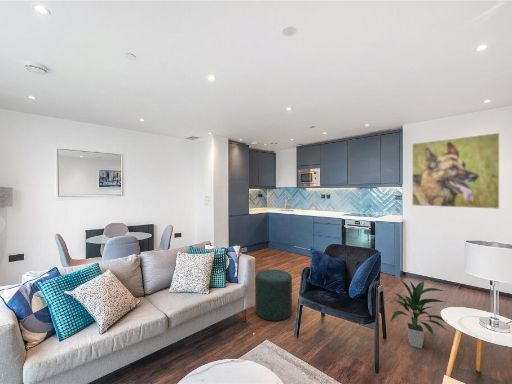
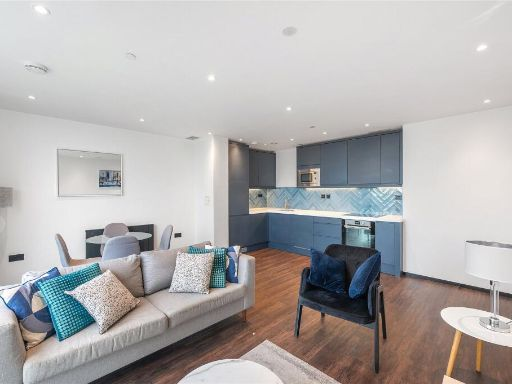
- indoor plant [389,278,447,349]
- ottoman [254,268,293,322]
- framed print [411,132,500,210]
